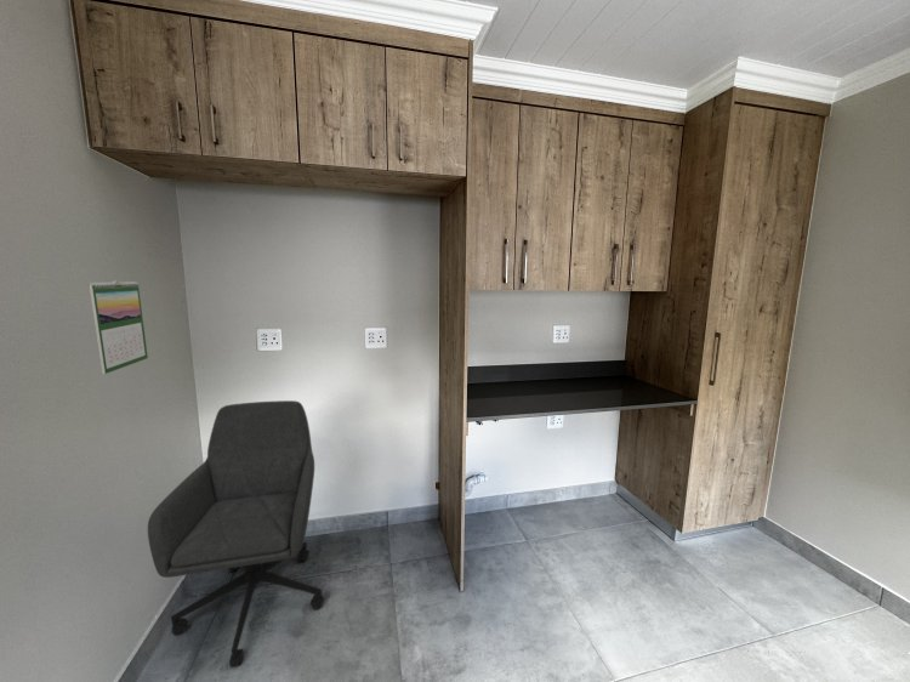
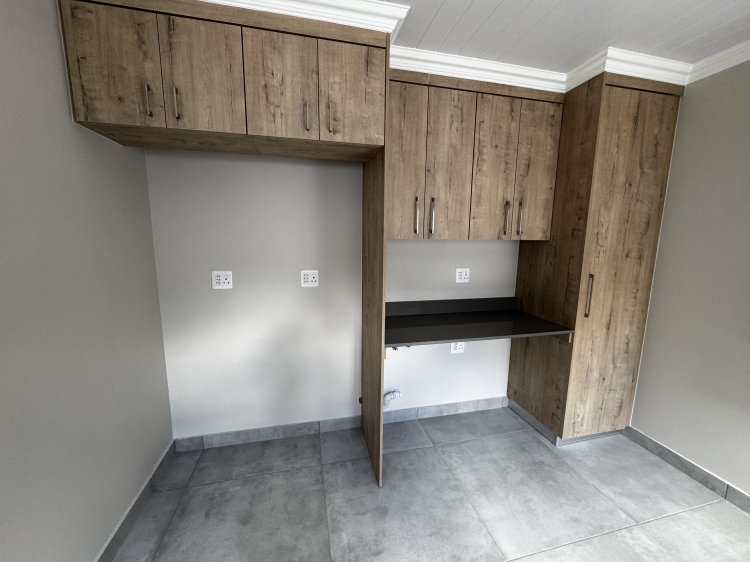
- office chair [147,399,325,669]
- calendar [89,279,149,375]
